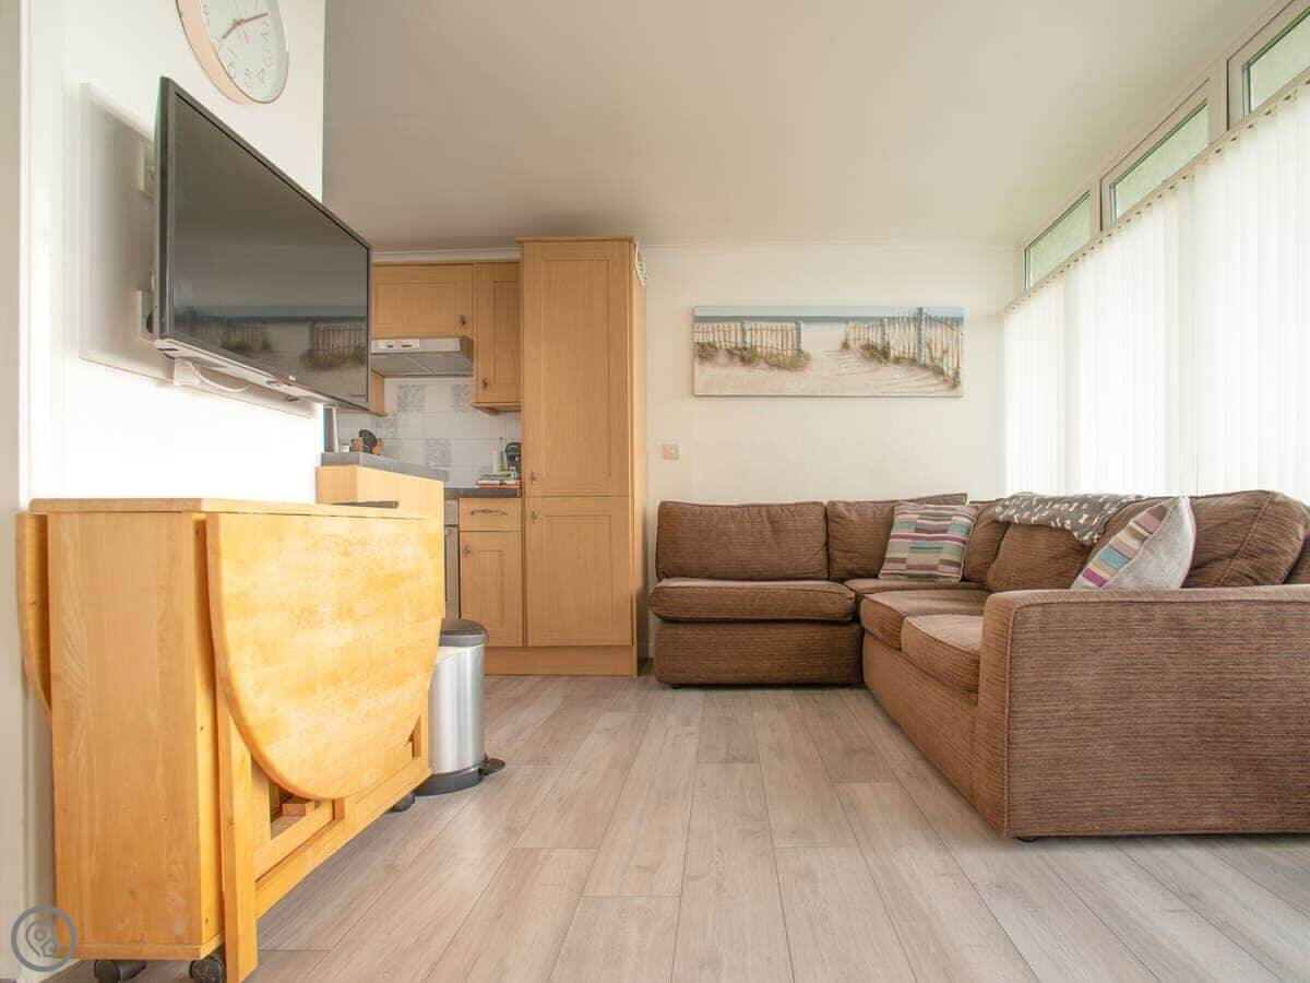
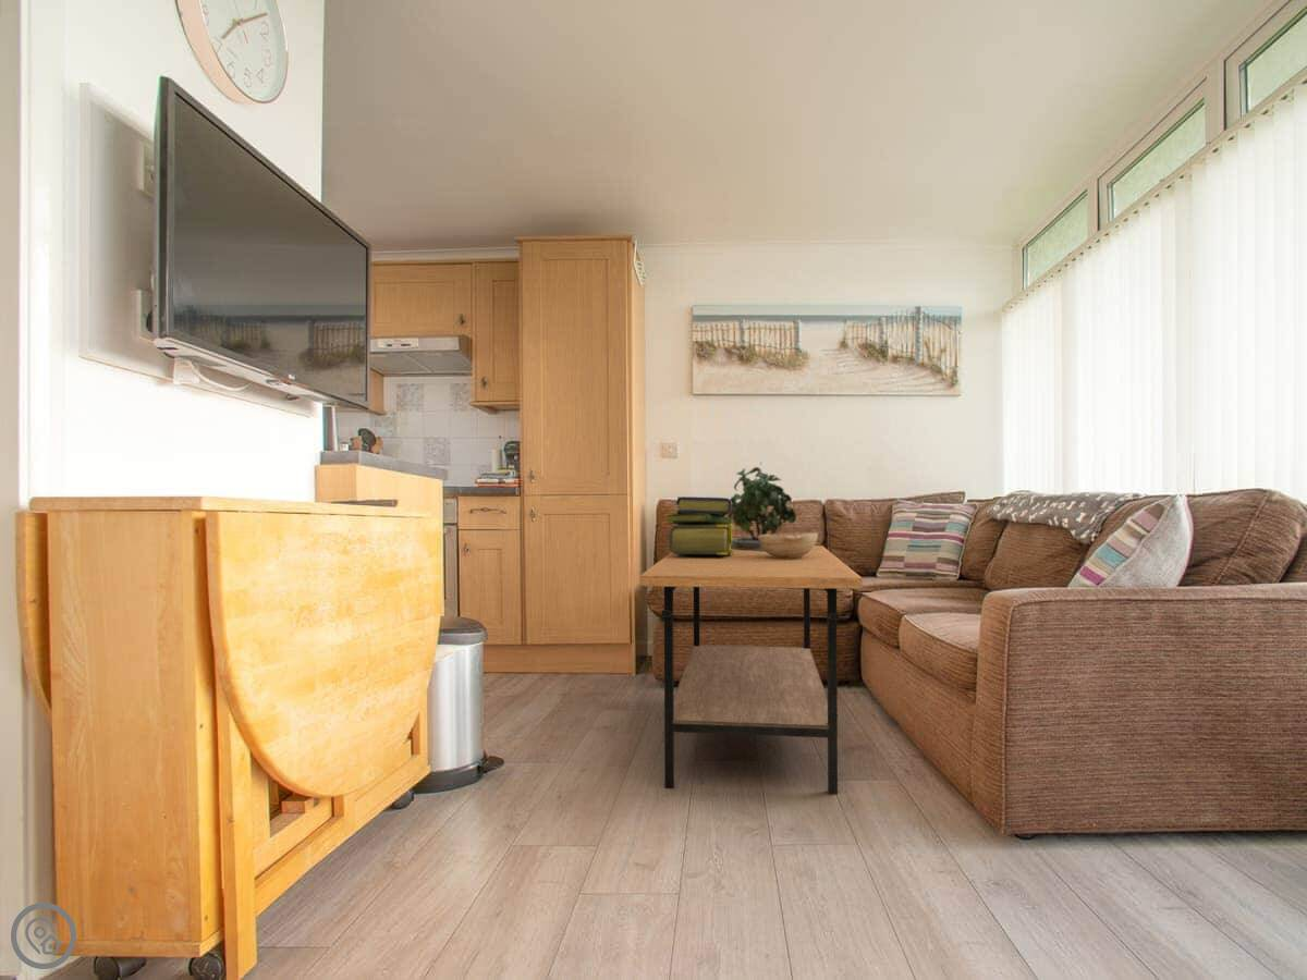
+ decorative bowl [758,531,819,559]
+ potted plant [726,461,798,552]
+ coffee table [639,544,863,796]
+ stack of books [663,495,735,555]
